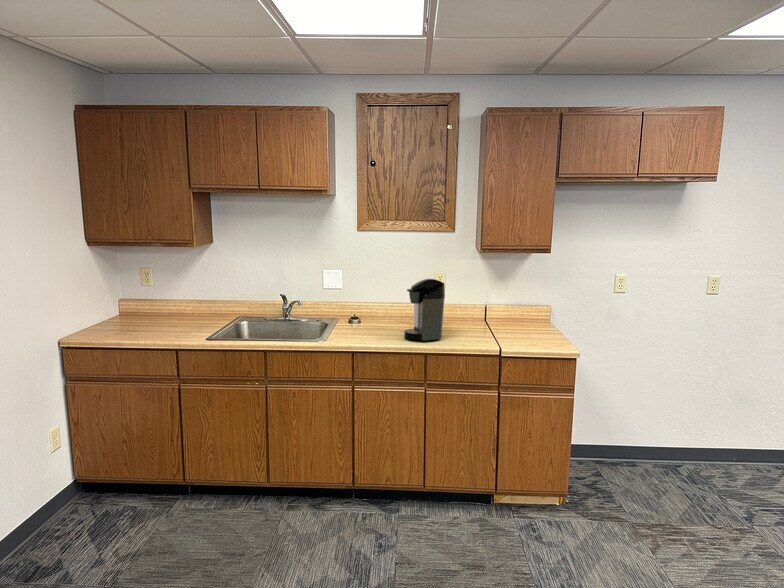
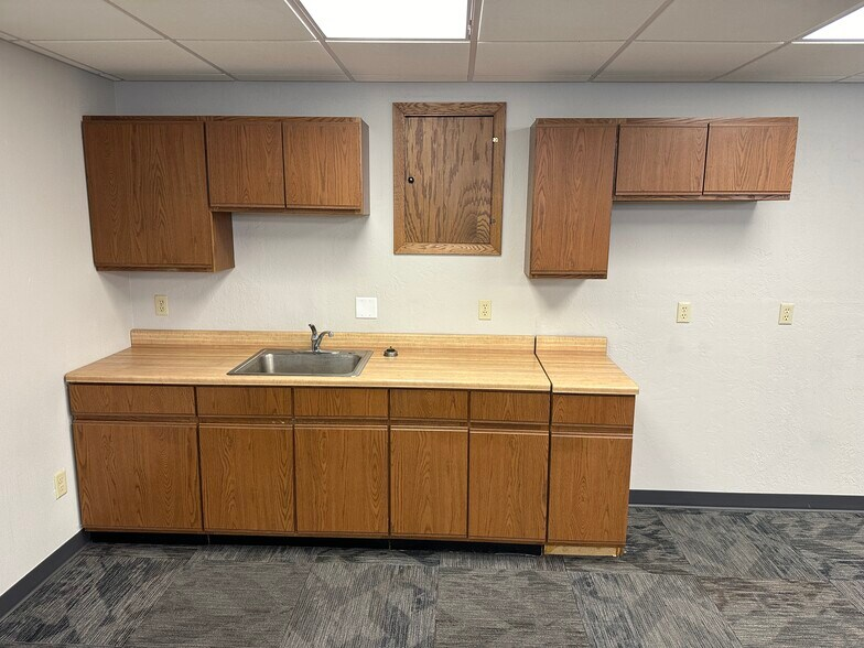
- coffee maker [403,278,446,341]
